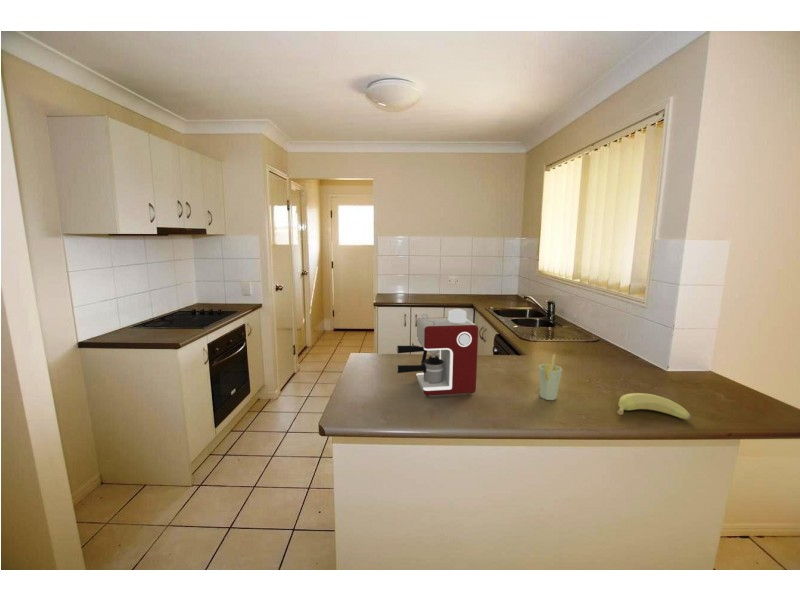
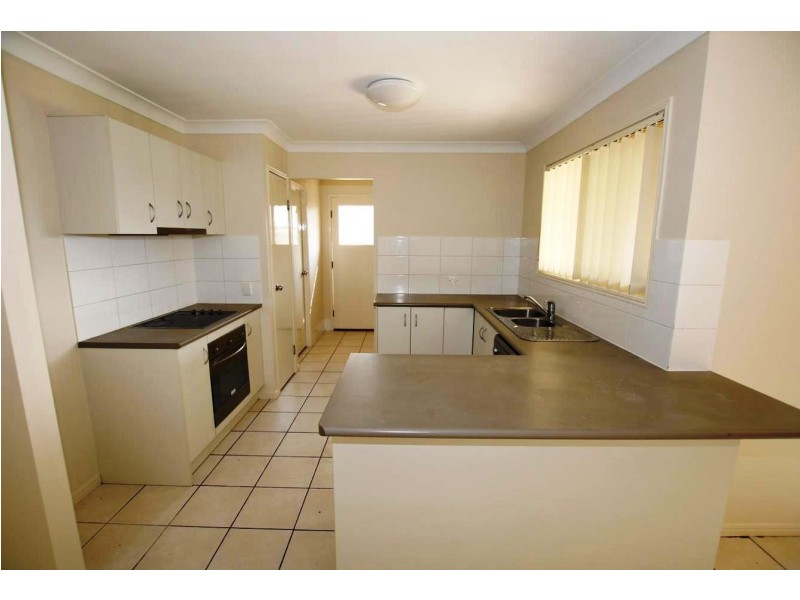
- cup [538,353,563,401]
- coffee maker [395,308,479,397]
- banana [616,392,692,421]
